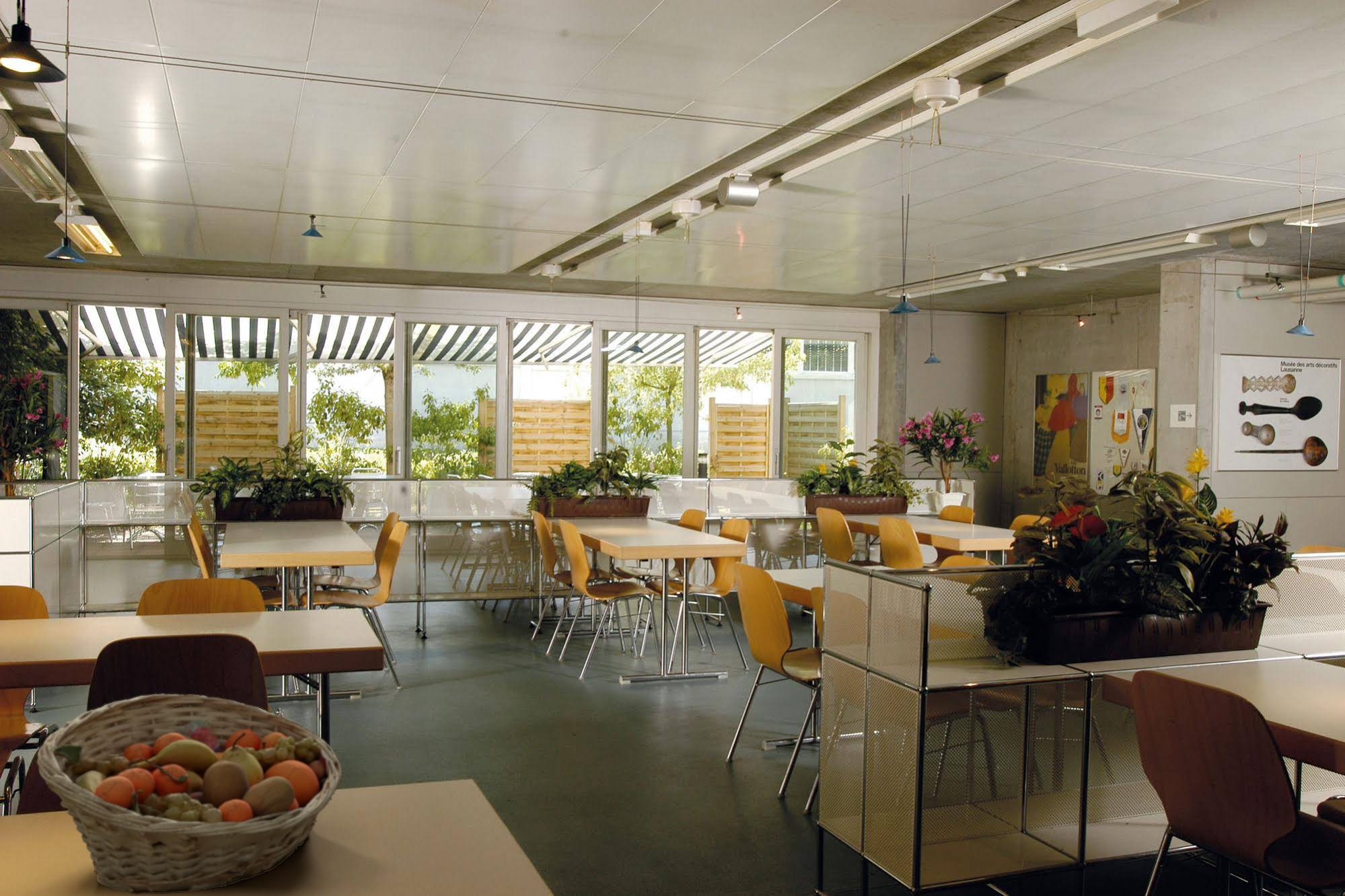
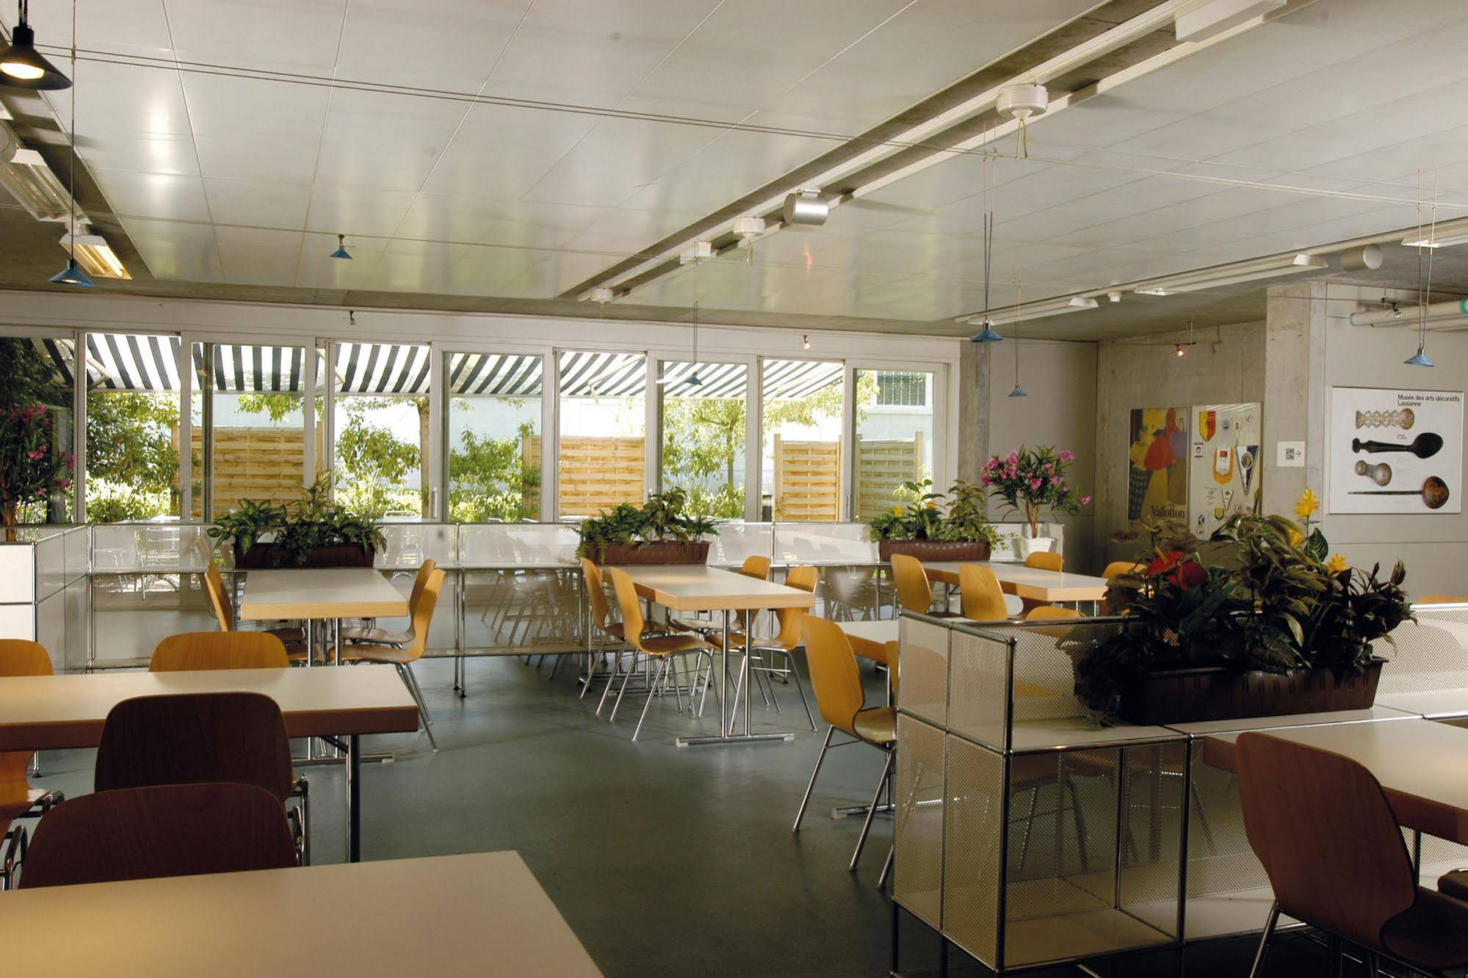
- fruit basket [36,694,342,895]
